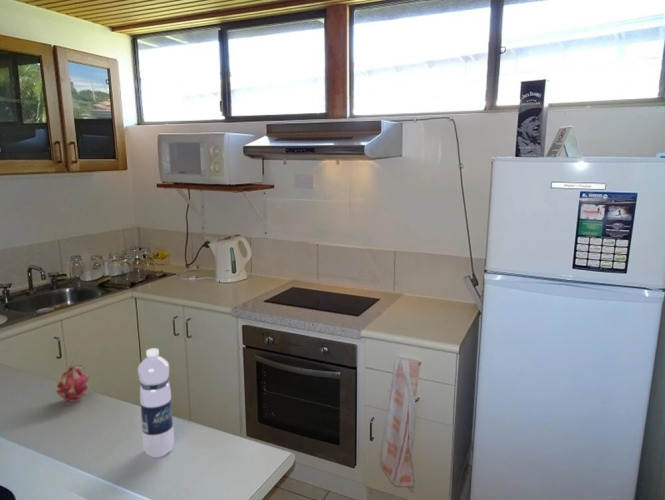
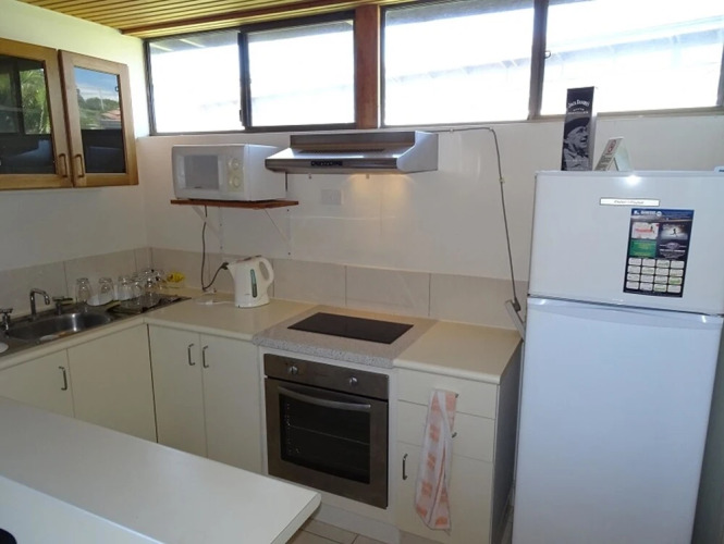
- fruit [55,362,91,404]
- water bottle [137,347,175,458]
